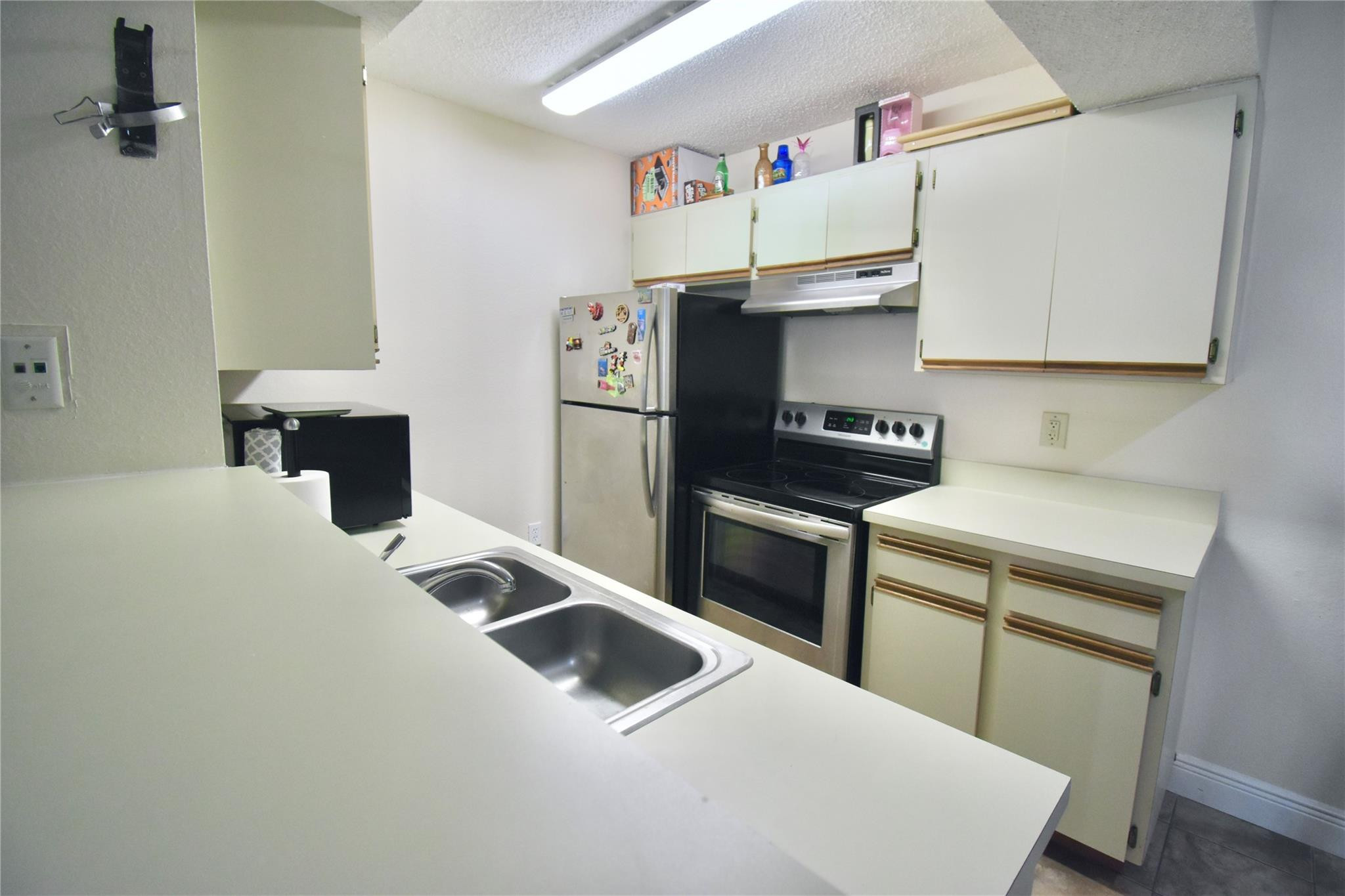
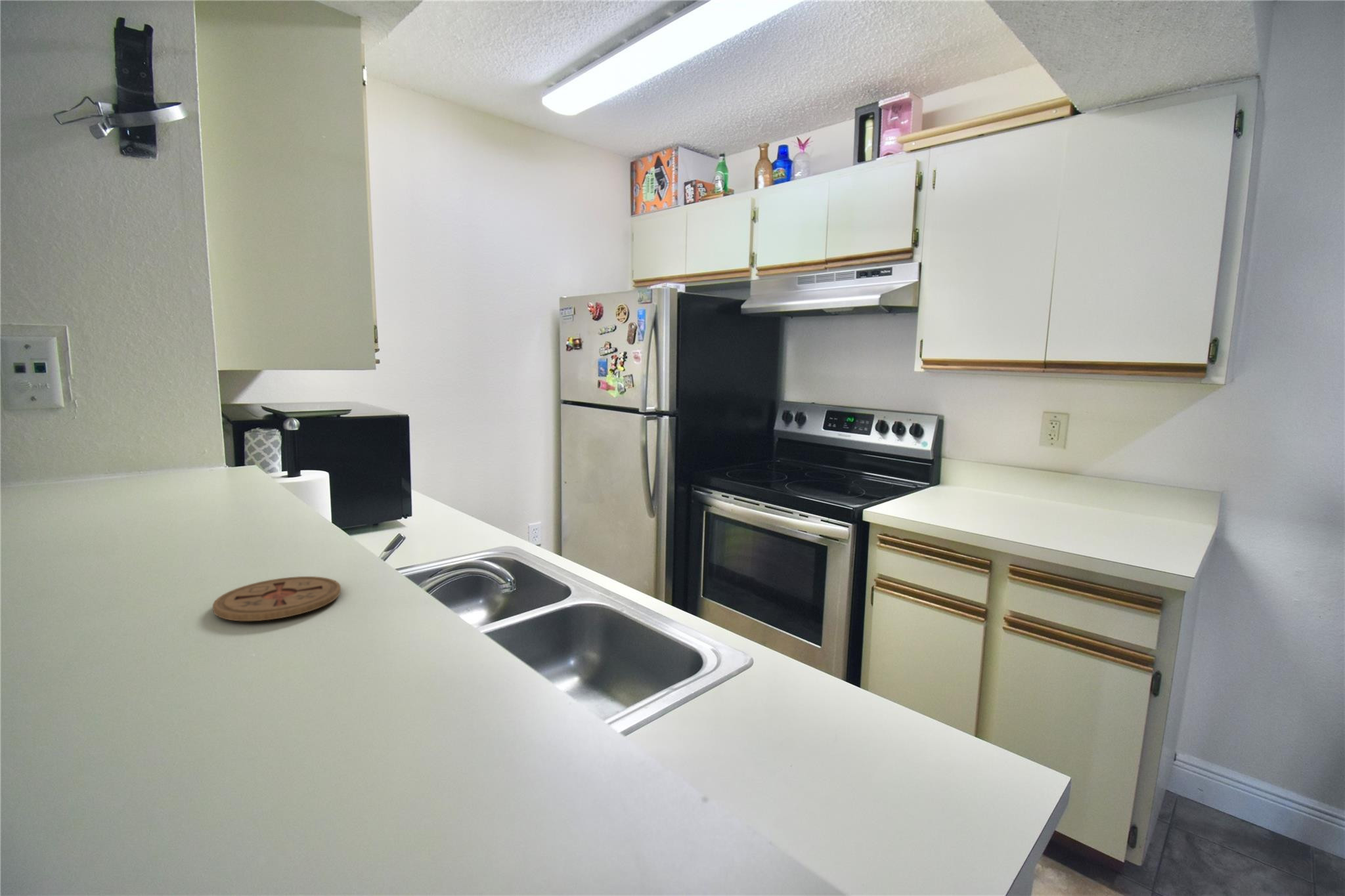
+ coaster [212,576,342,622]
